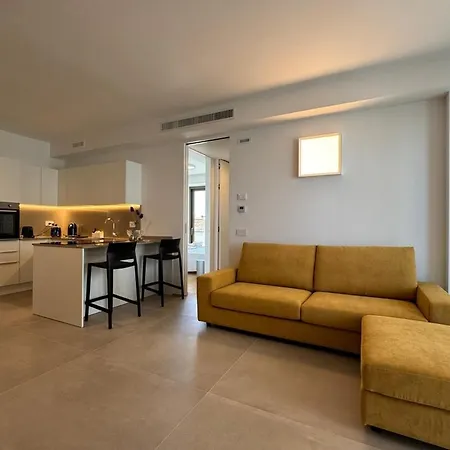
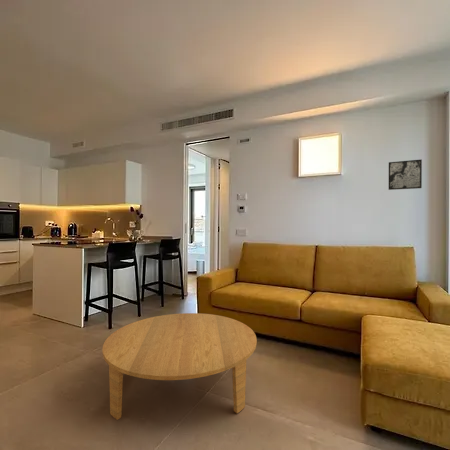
+ coffee table [101,312,258,421]
+ wall art [388,158,423,191]
